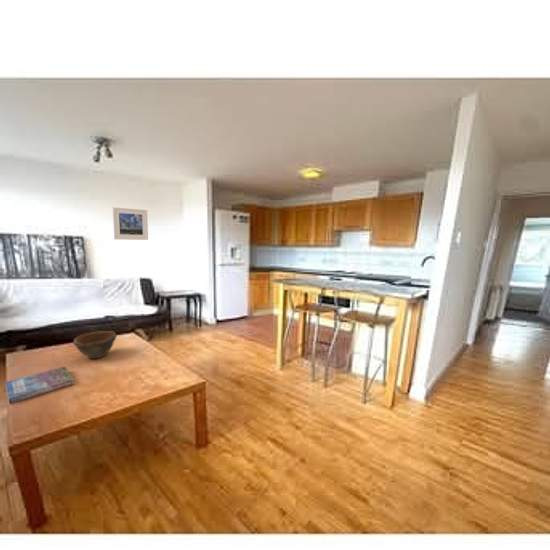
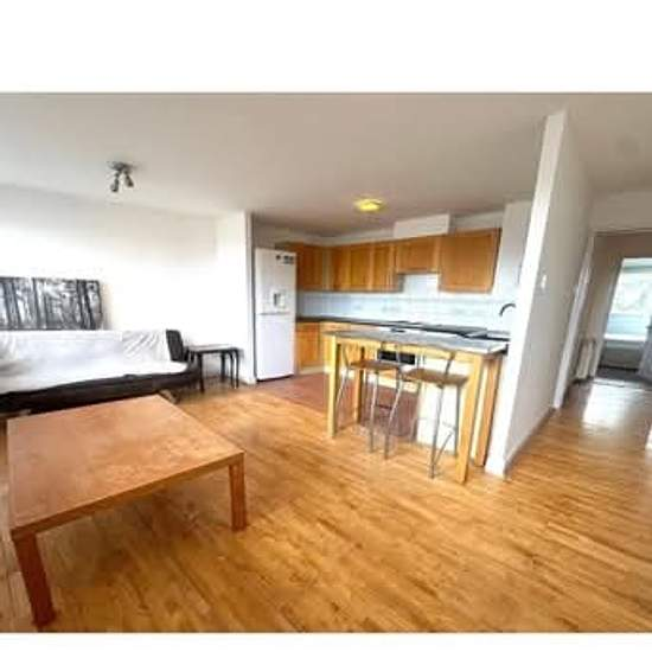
- book [4,365,75,405]
- bowl [72,330,118,360]
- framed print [112,206,149,241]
